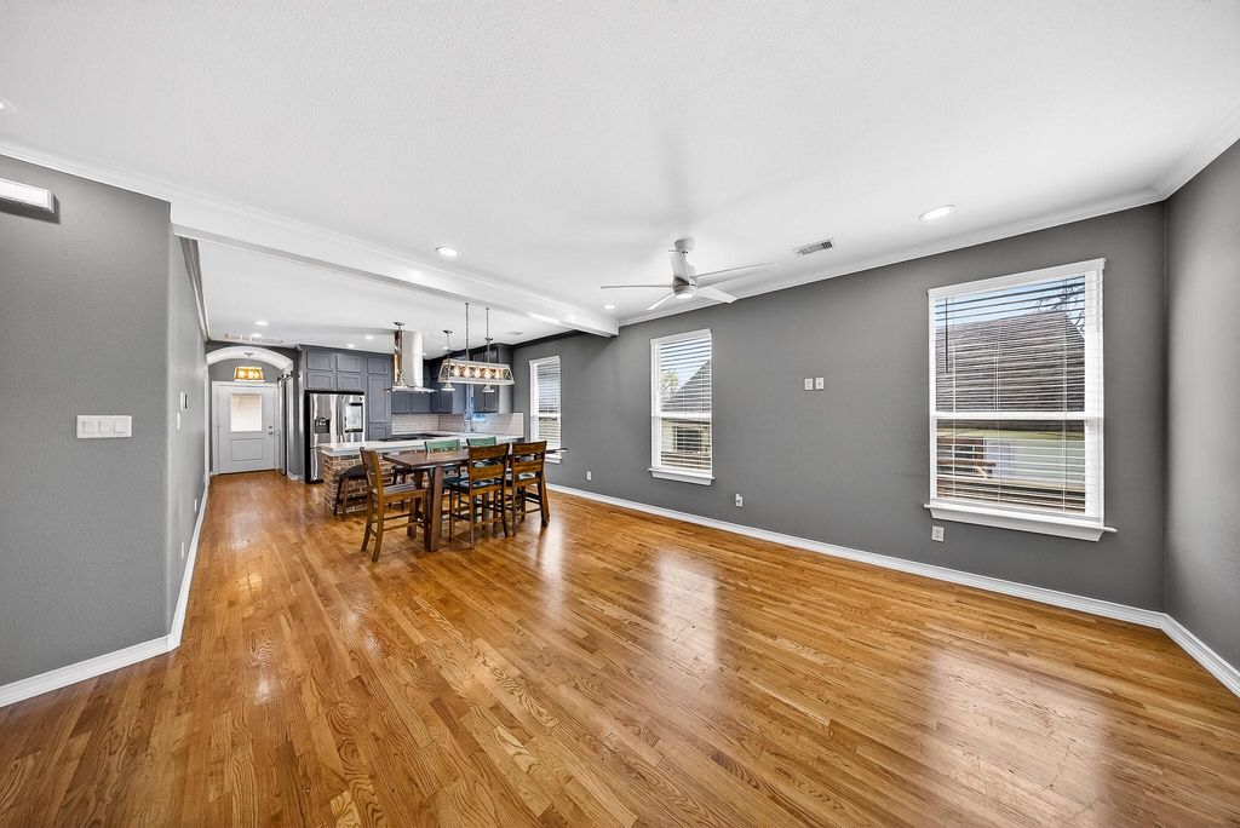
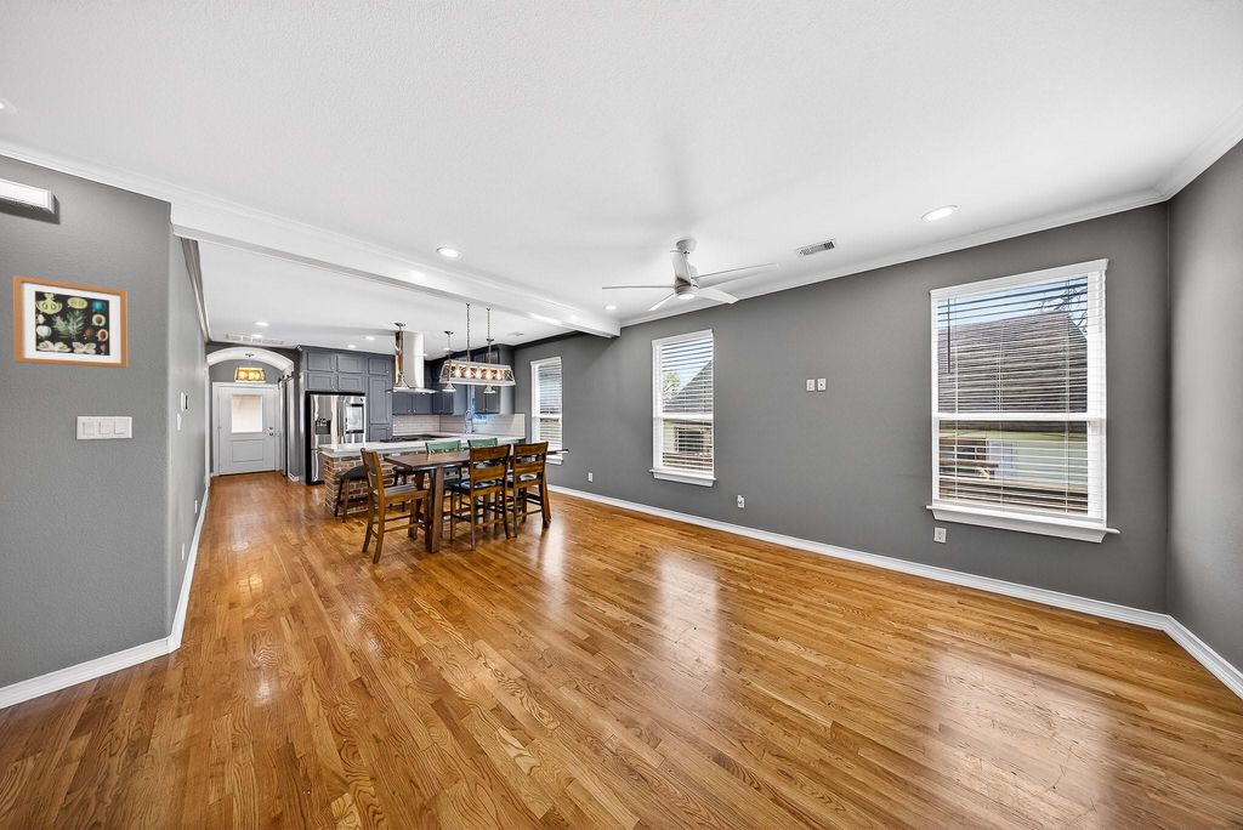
+ wall art [12,274,129,369]
